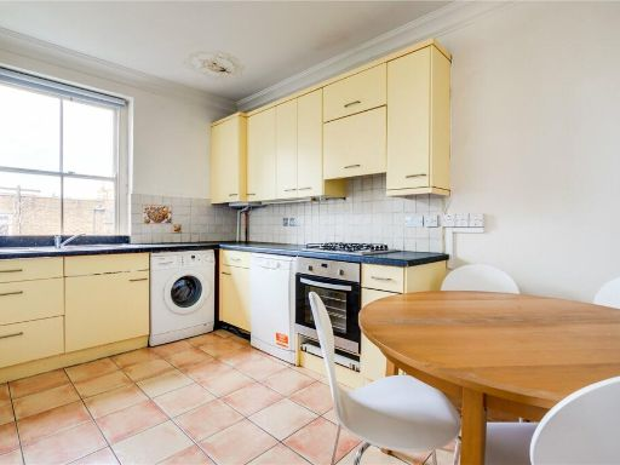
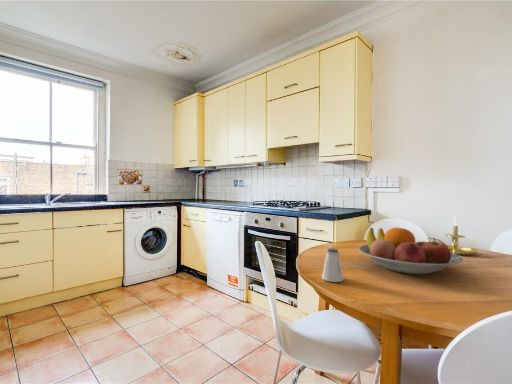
+ saltshaker [321,247,344,283]
+ fruit bowl [358,227,464,275]
+ candle holder [428,215,479,256]
